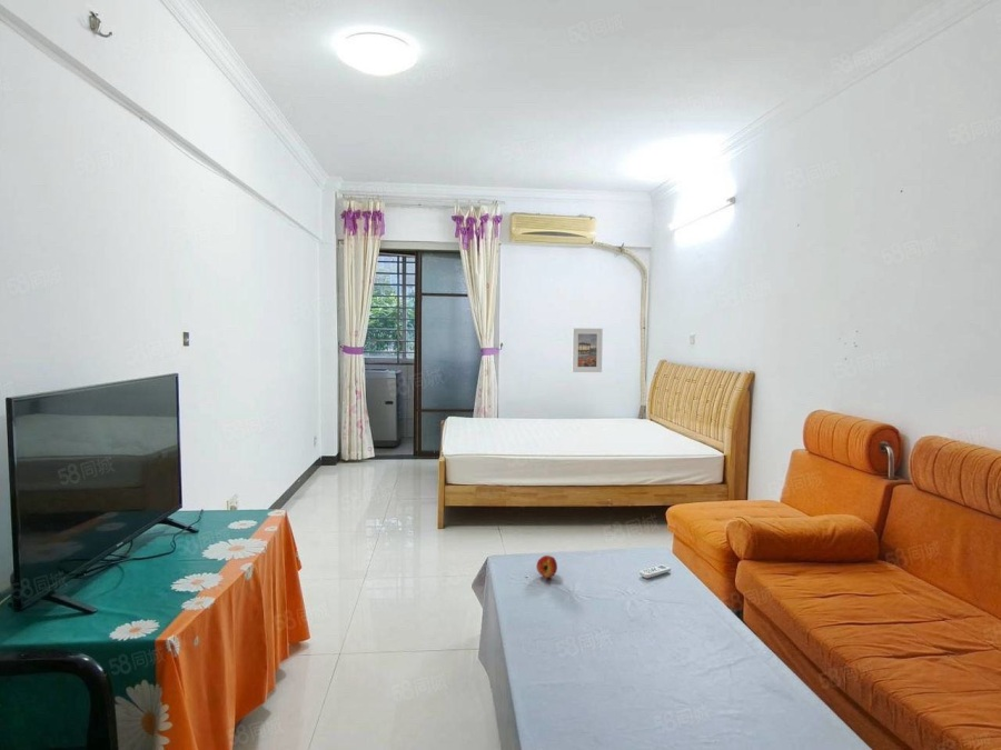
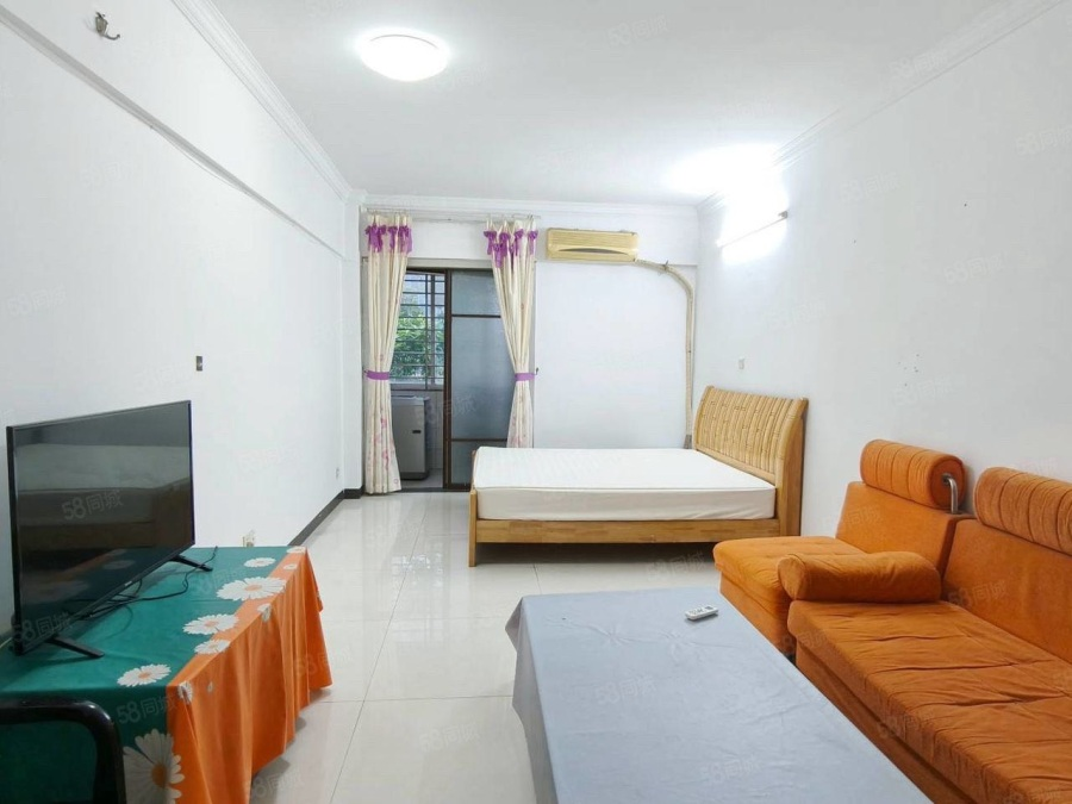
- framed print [571,328,604,373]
- apple [535,554,558,579]
